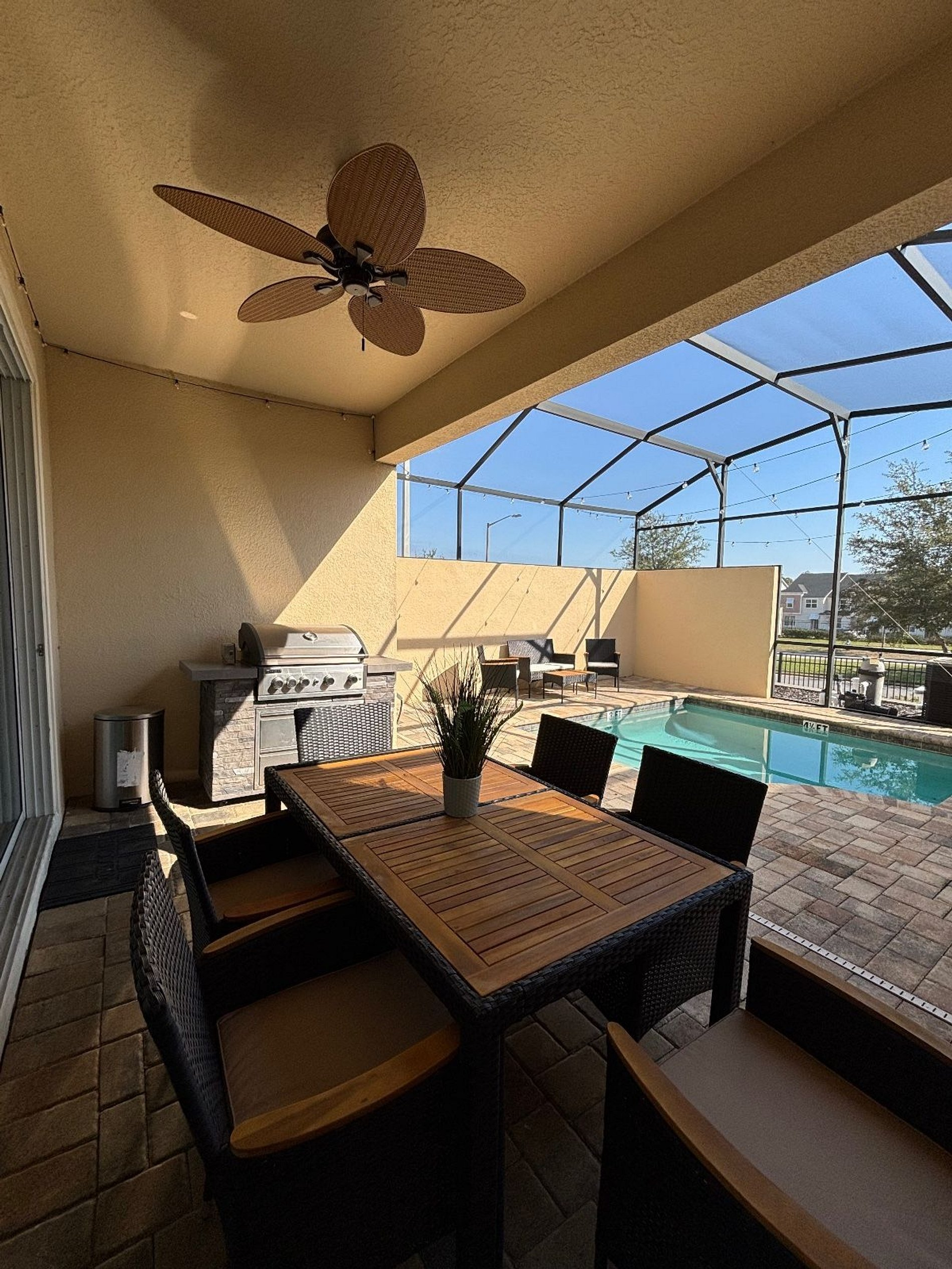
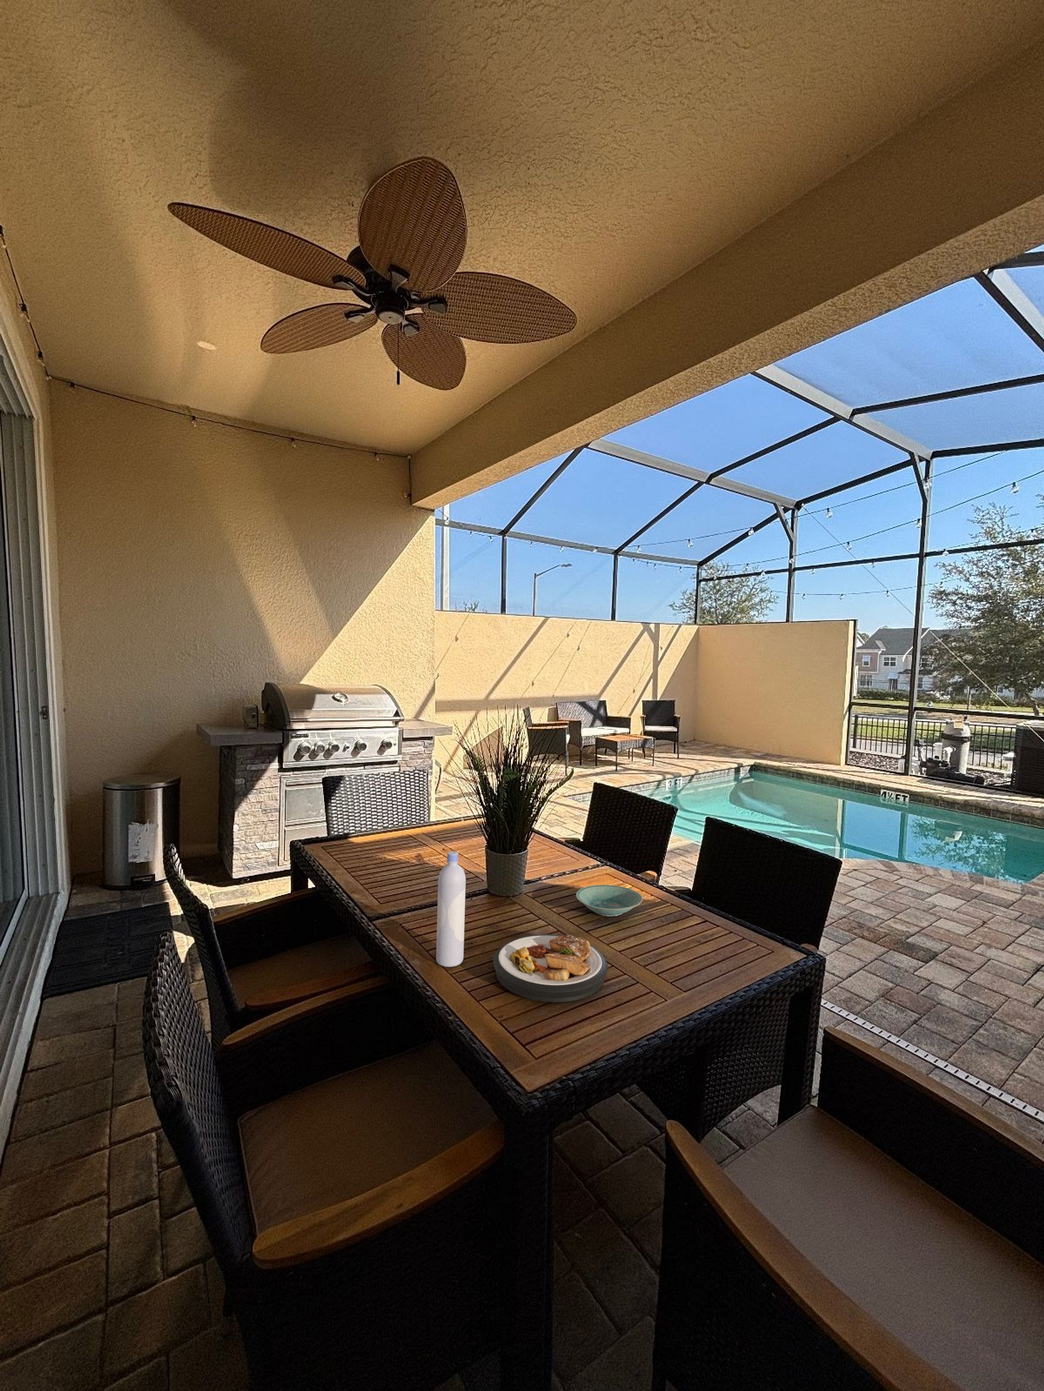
+ plate [492,934,609,1003]
+ bowl [576,885,644,917]
+ bottle [435,851,466,968]
